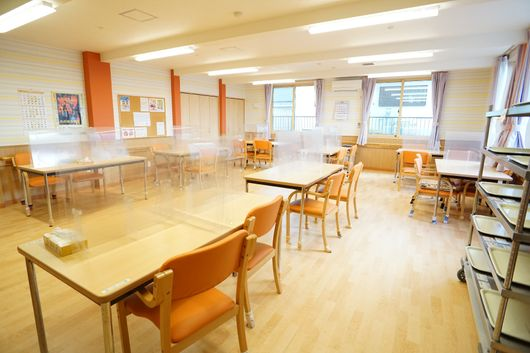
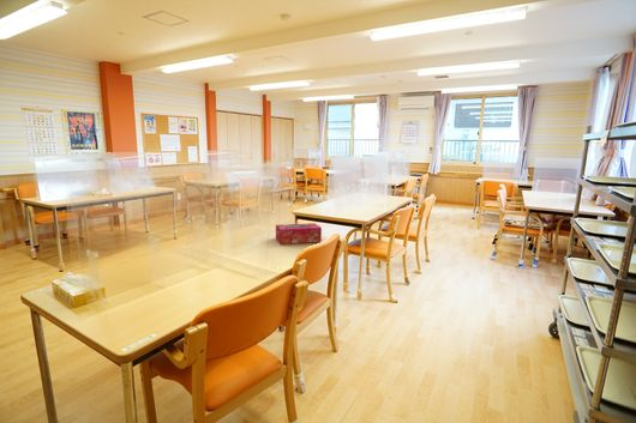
+ tissue box [275,222,323,246]
